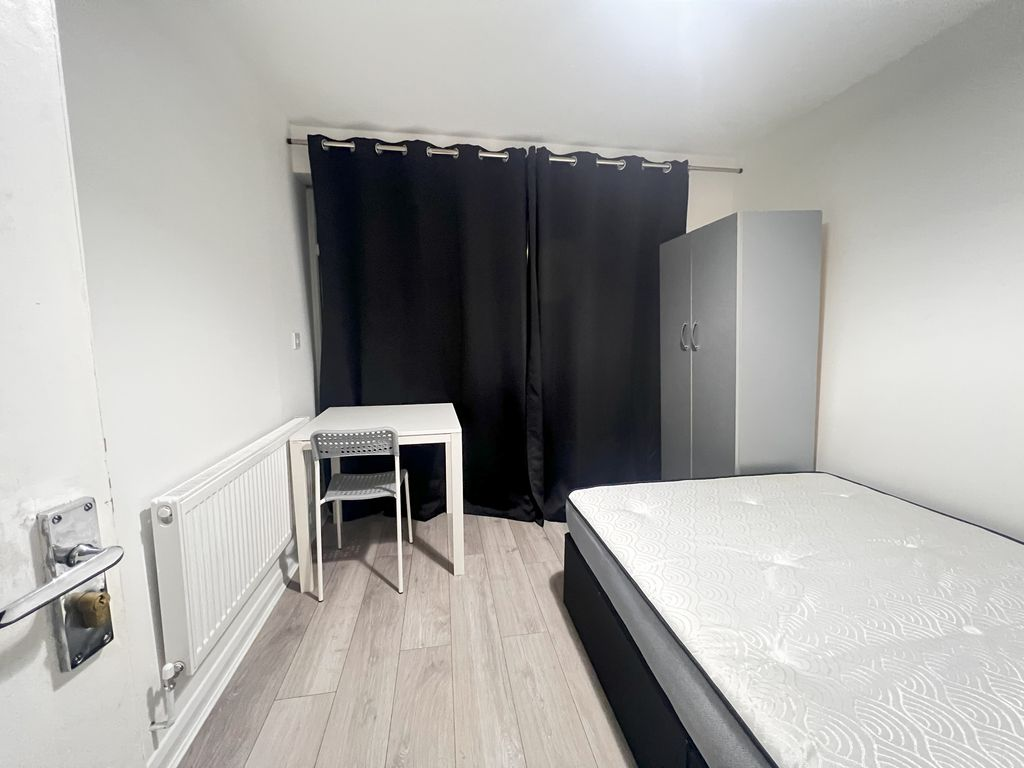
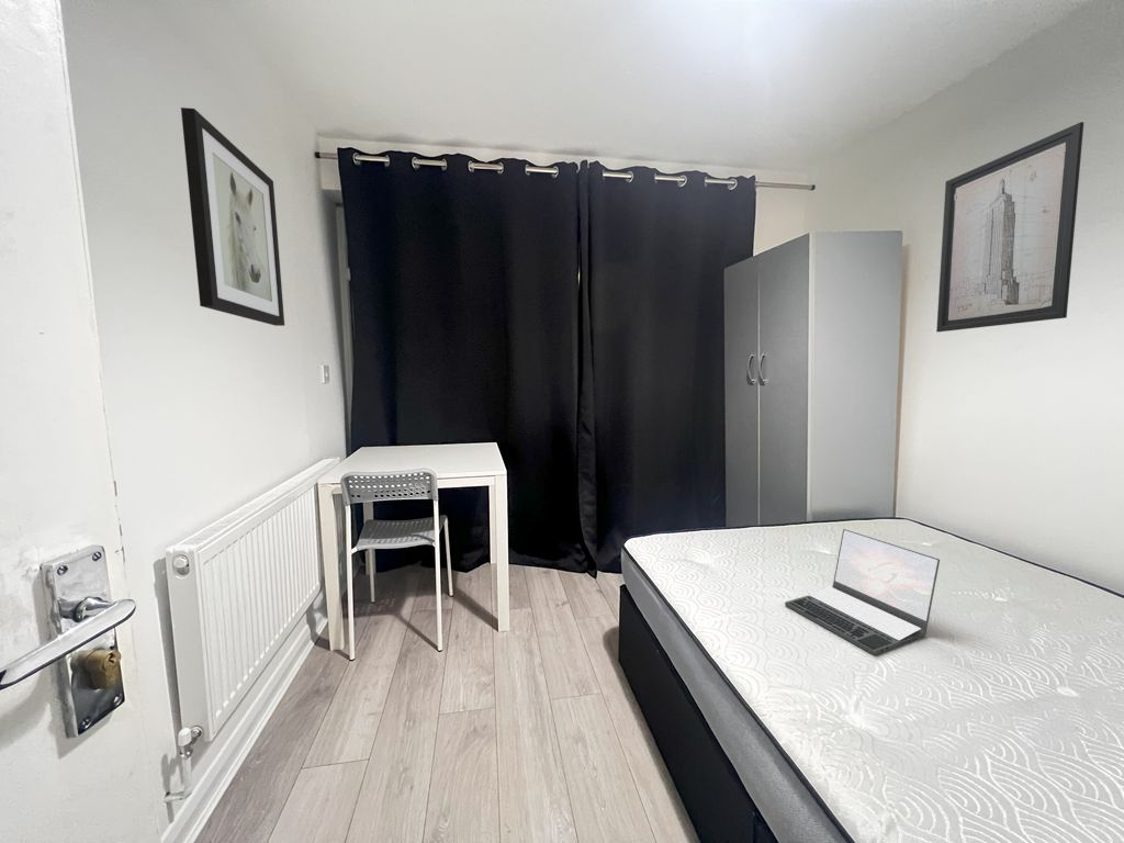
+ laptop [784,528,941,656]
+ wall art [180,106,285,327]
+ wall art [935,121,1084,333]
